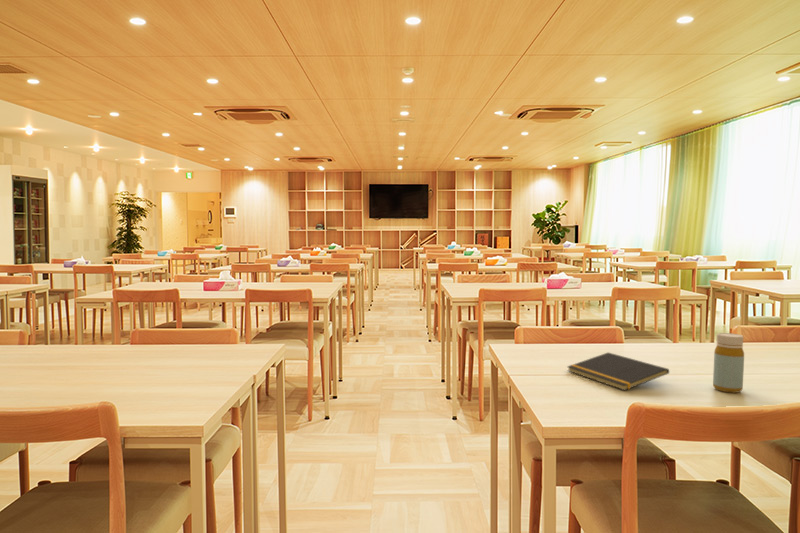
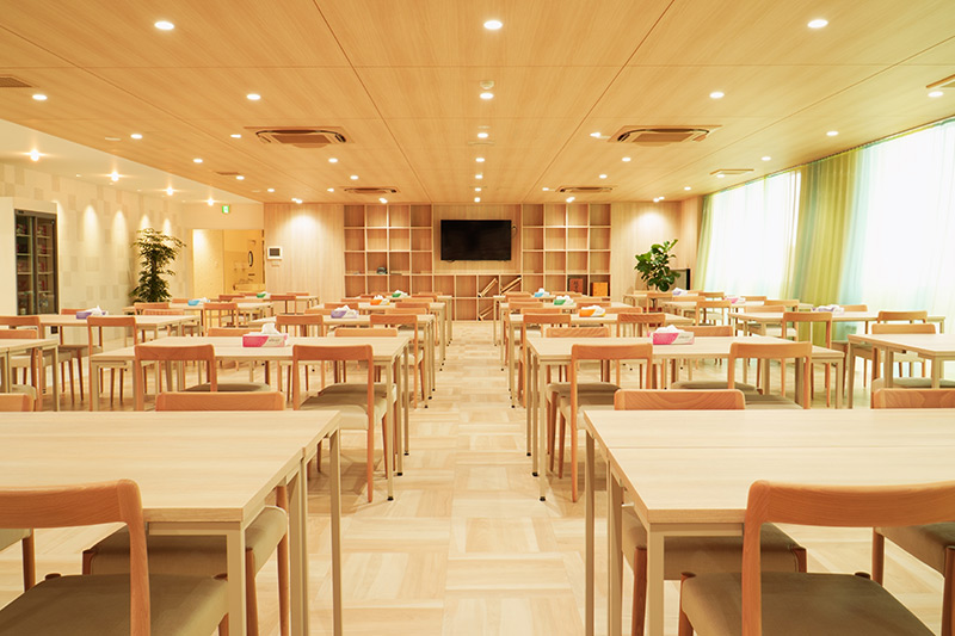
- notepad [566,351,670,391]
- bottle [712,332,745,394]
